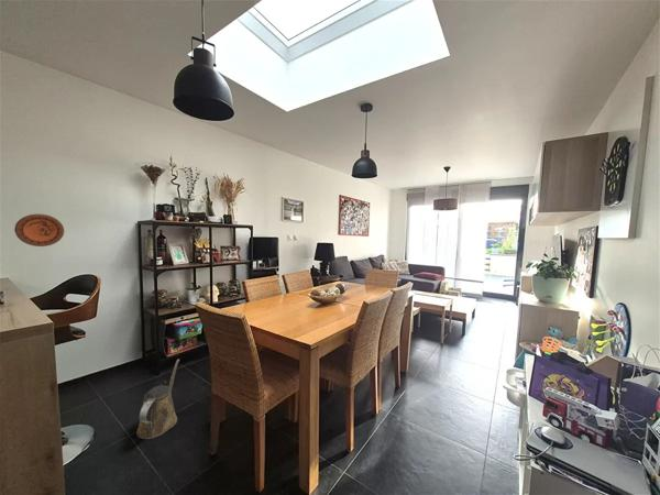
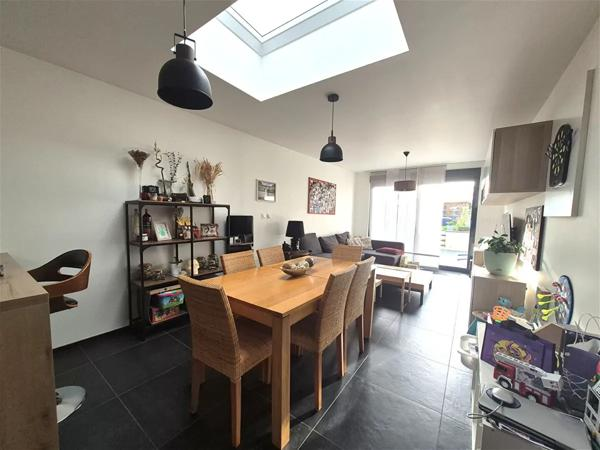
- decorative plate [13,213,65,248]
- watering can [135,359,180,440]
